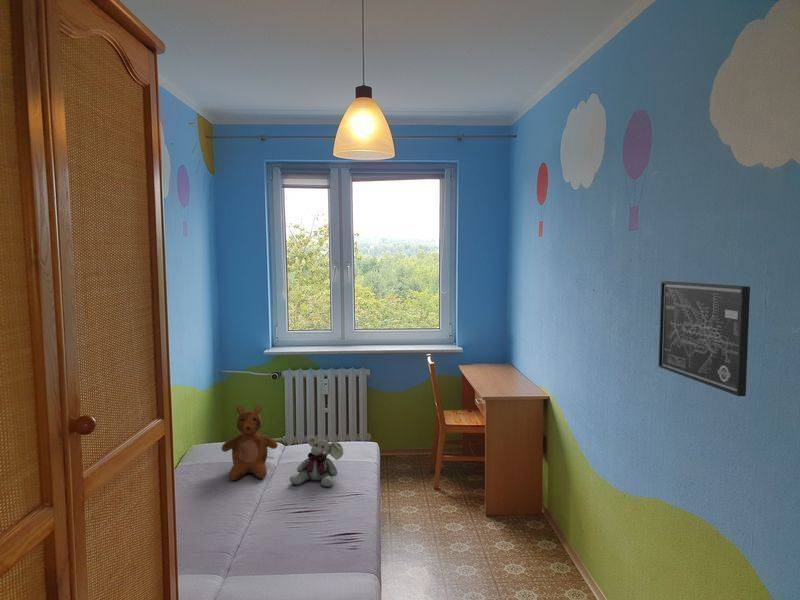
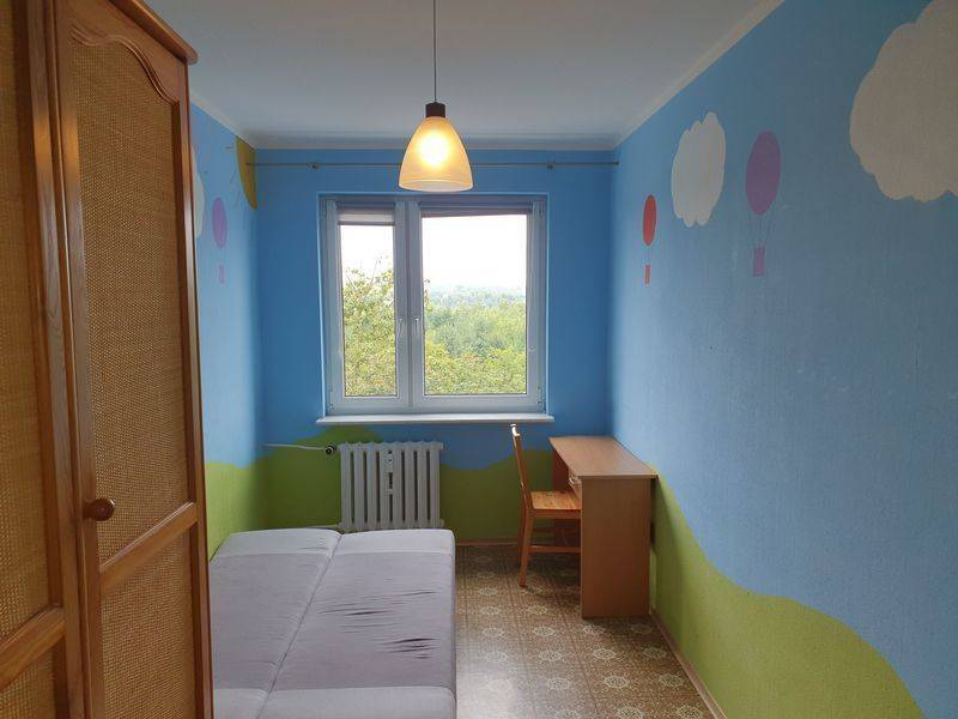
- plush elephant [289,434,344,488]
- teddy bear [220,404,279,481]
- wall art [658,280,751,397]
